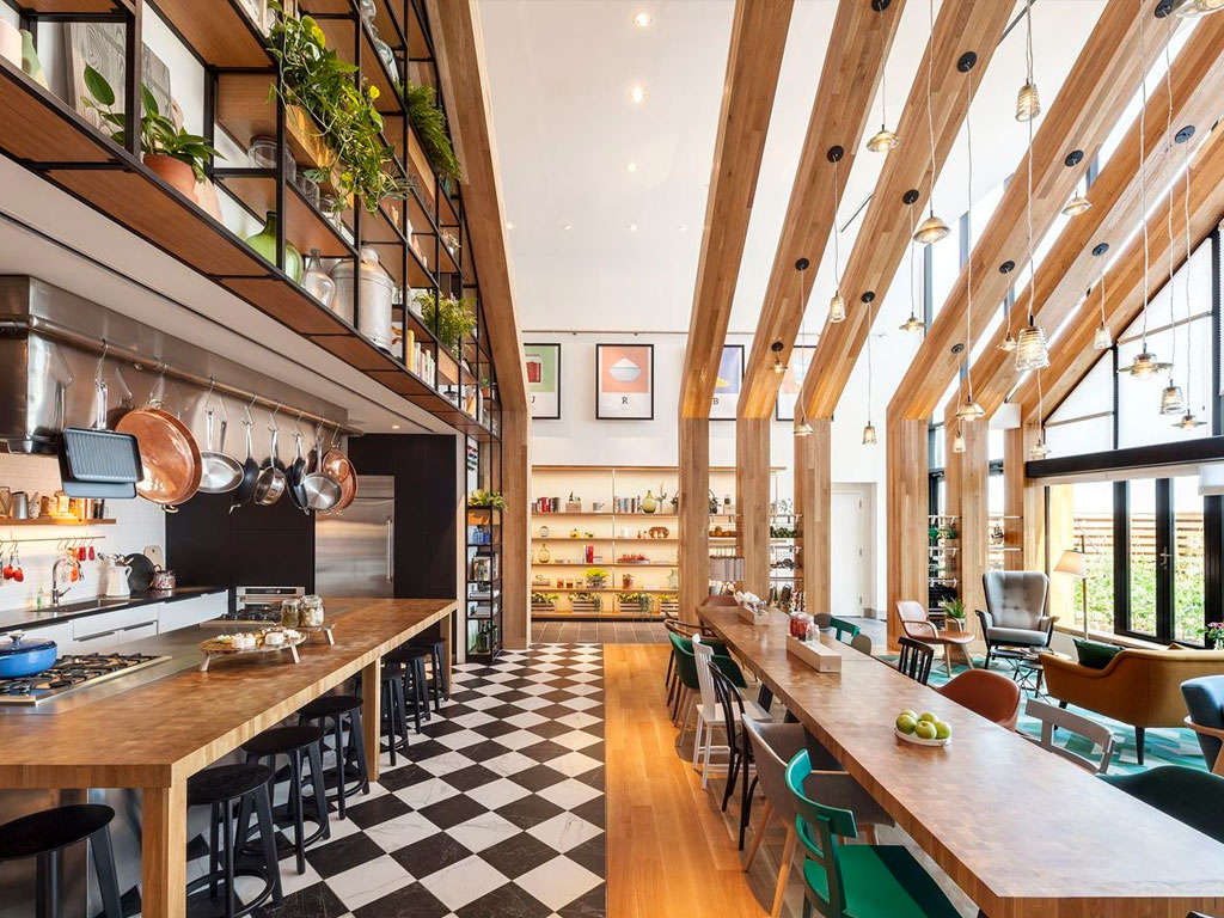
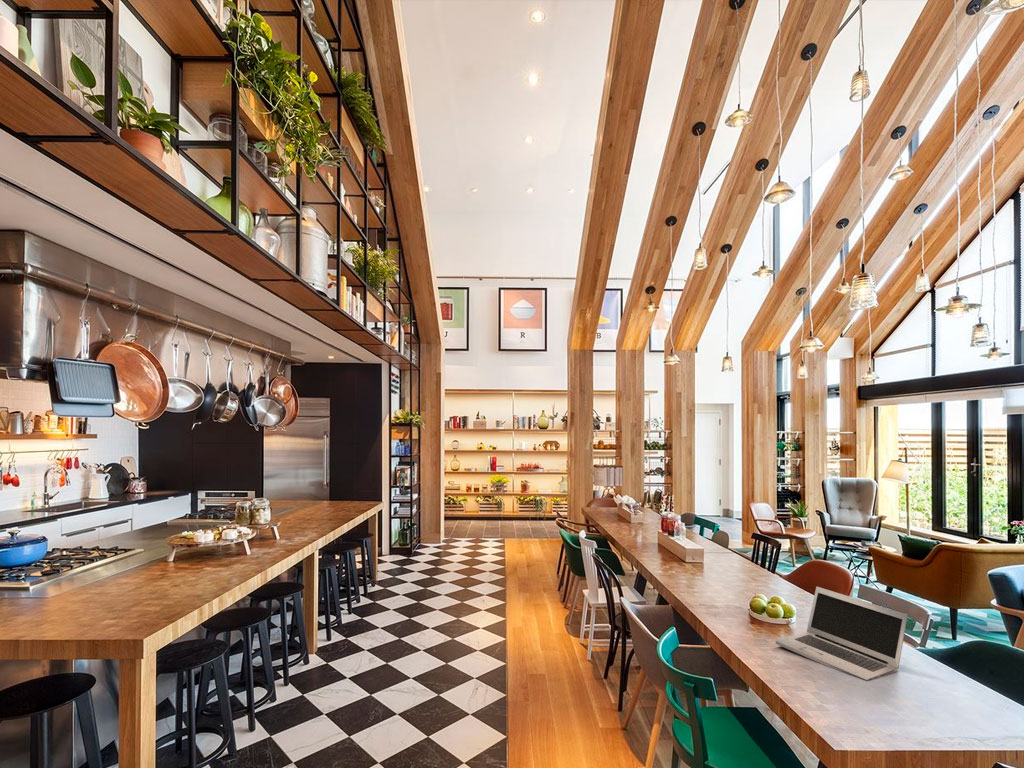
+ laptop [775,586,909,682]
